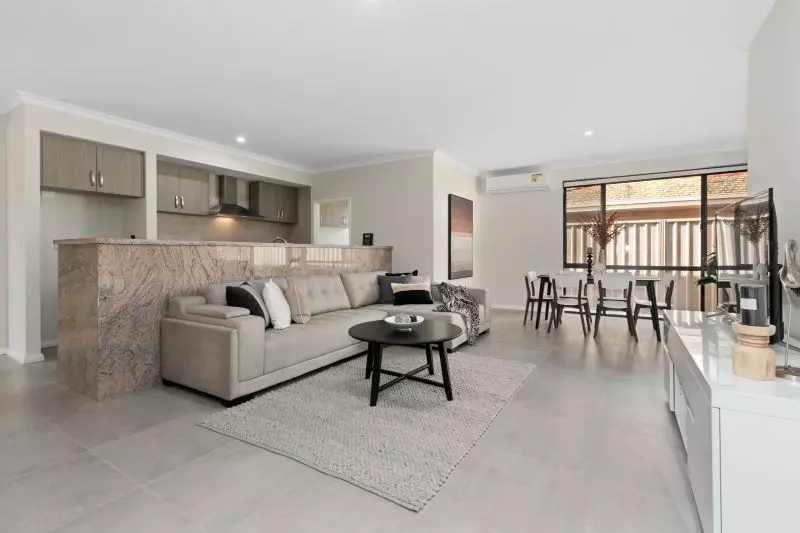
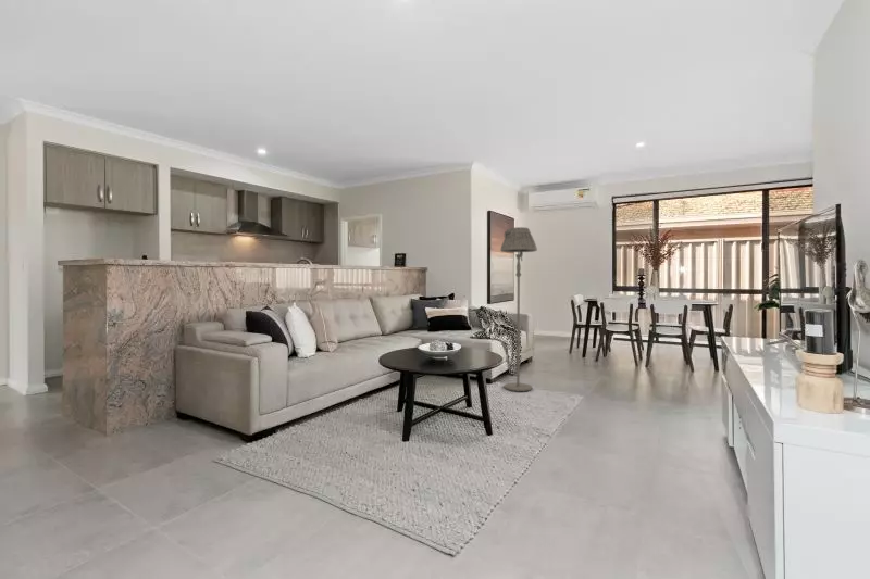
+ floor lamp [499,226,538,392]
